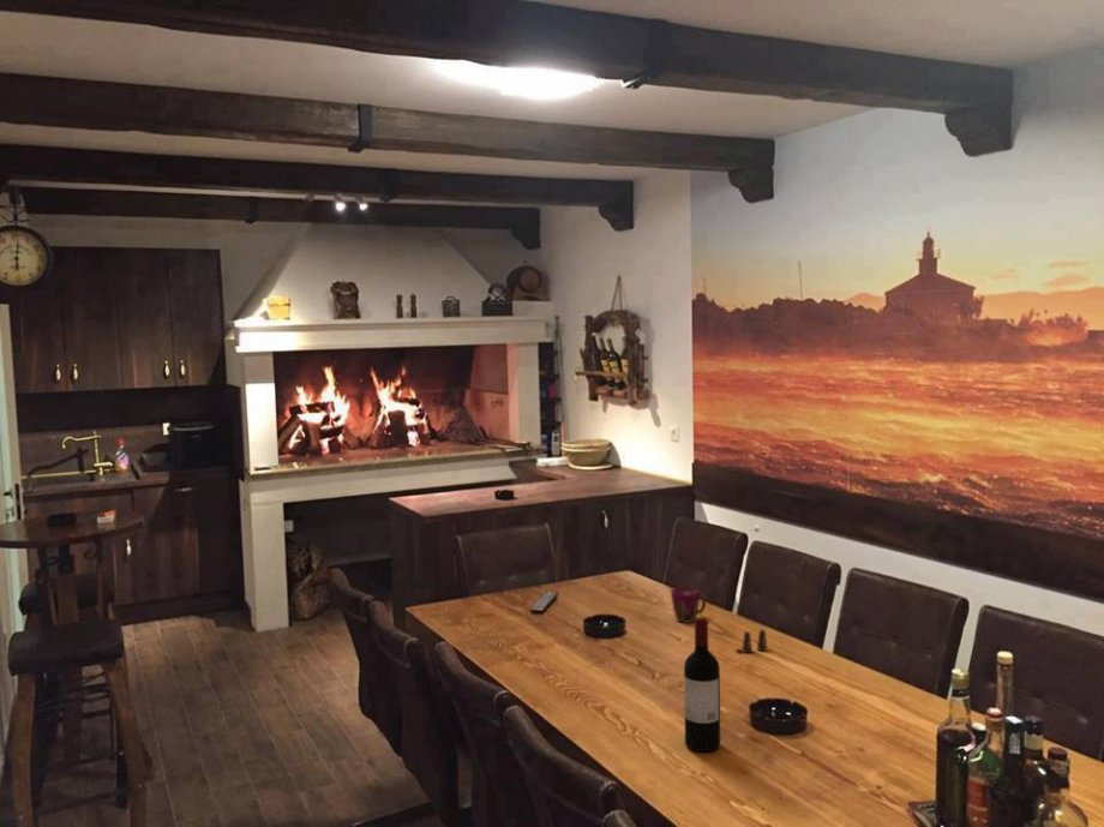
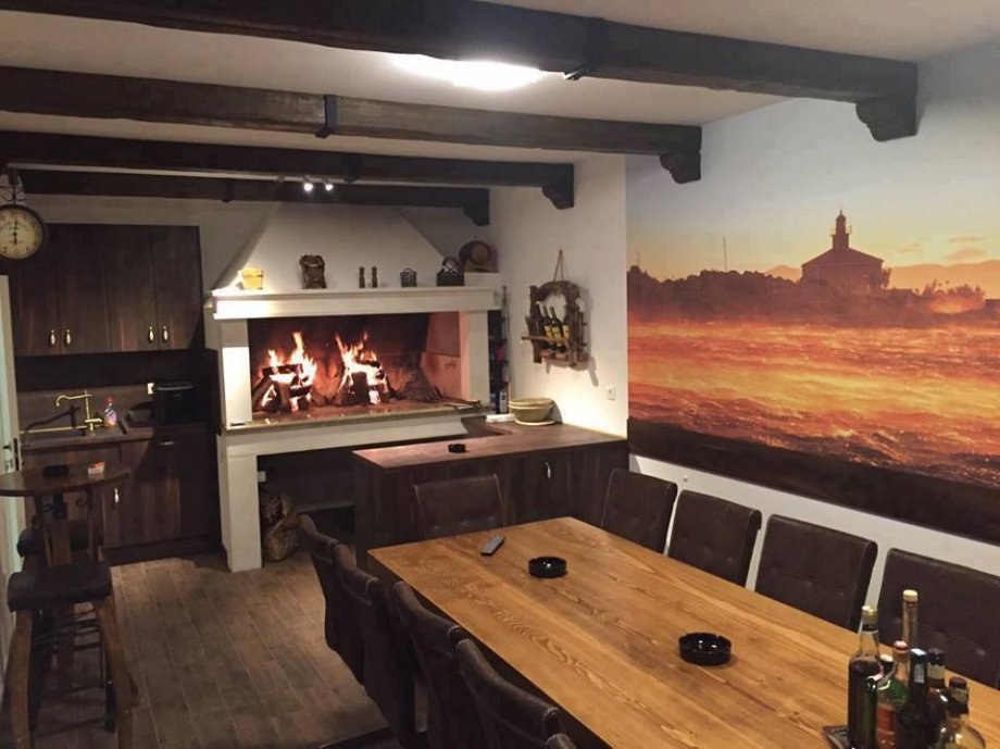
- cup [670,586,707,624]
- salt shaker [736,629,769,654]
- wine bottle [683,616,721,753]
